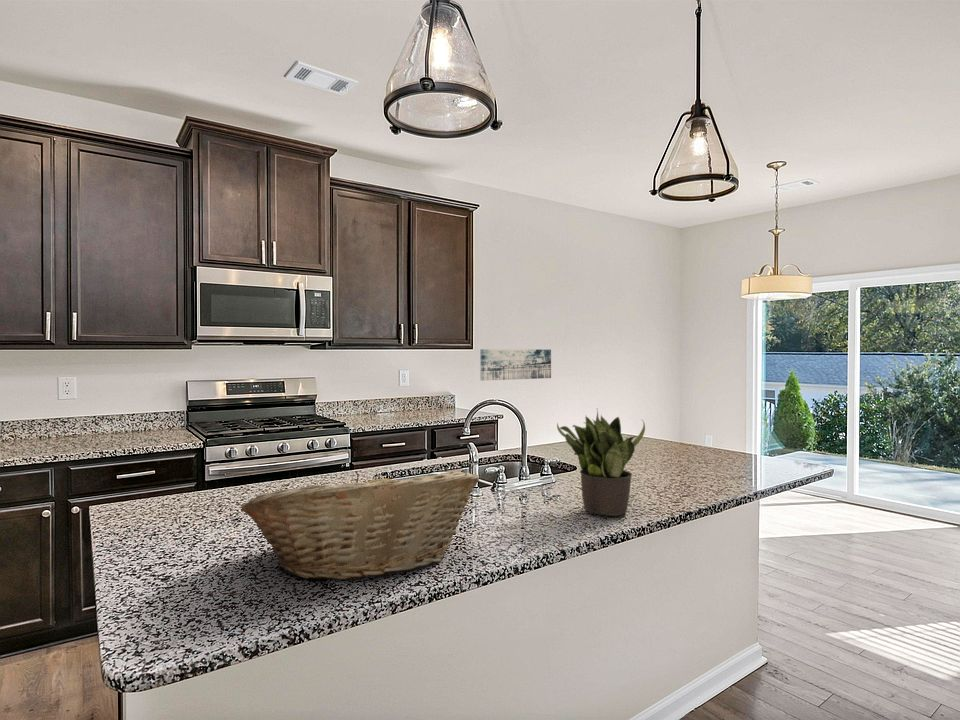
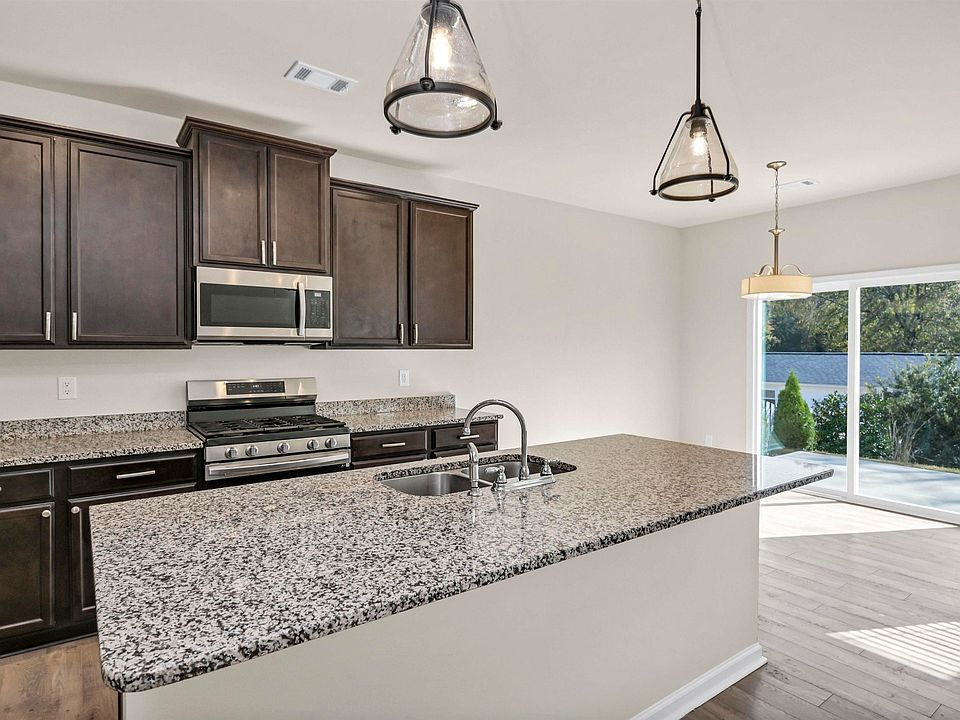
- fruit basket [241,470,480,581]
- wall art [479,348,552,382]
- potted plant [556,409,646,517]
